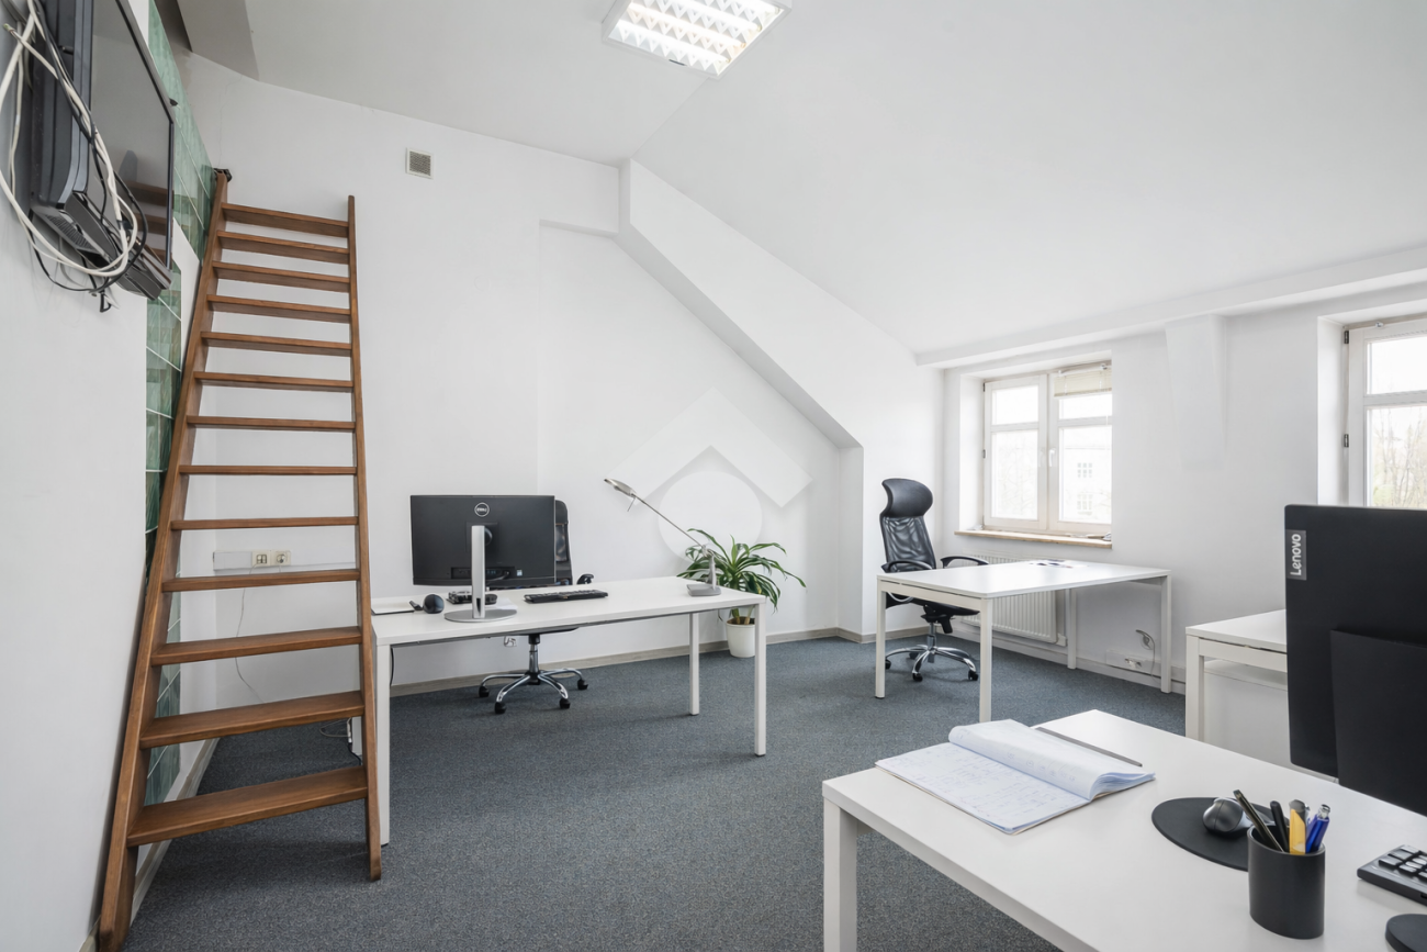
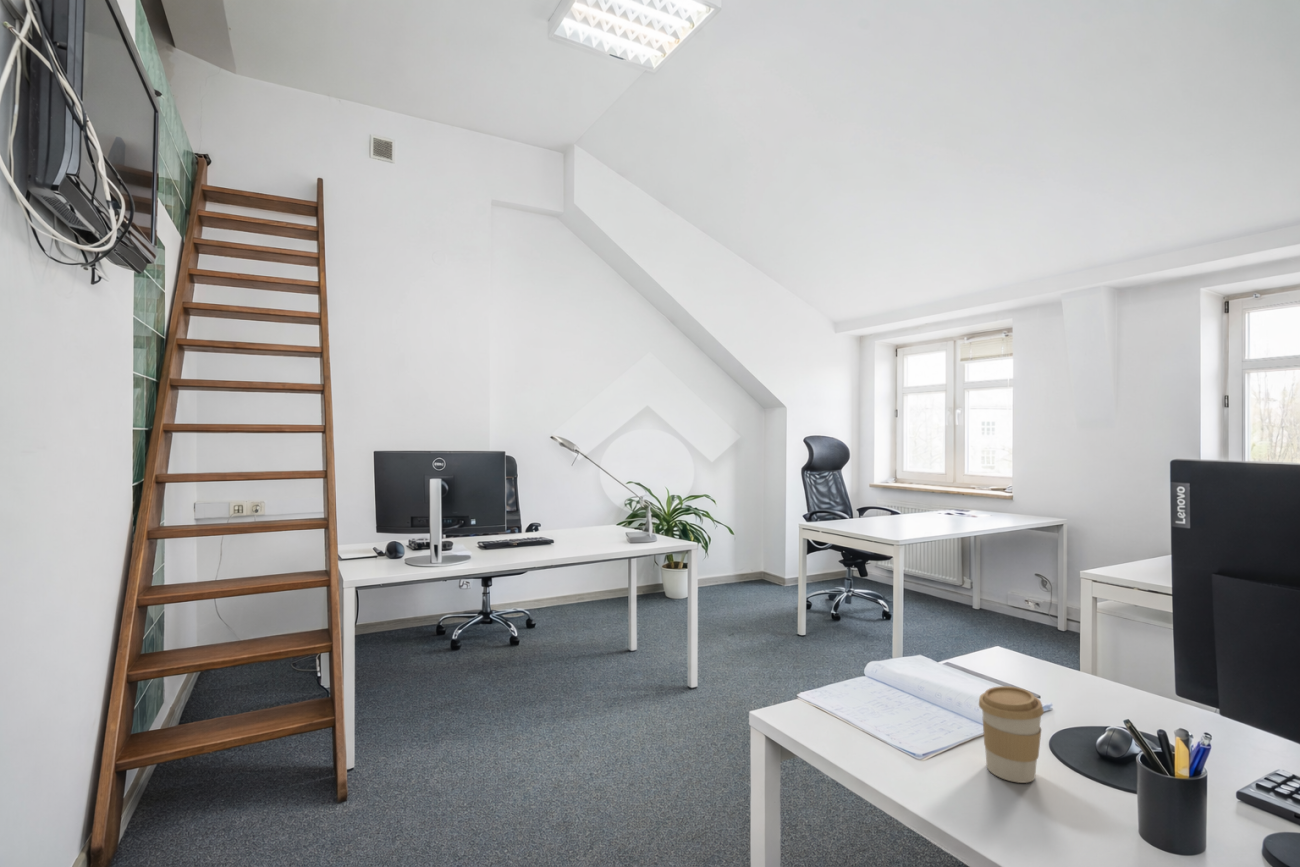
+ coffee cup [978,685,1045,784]
